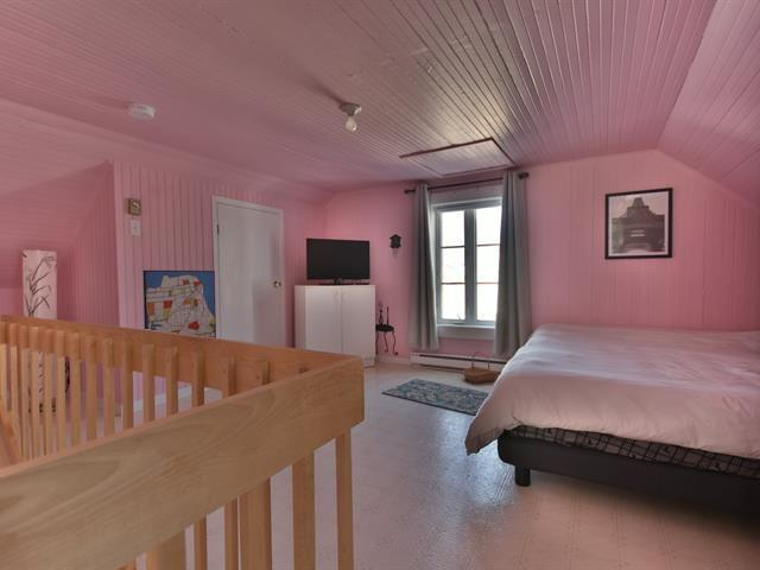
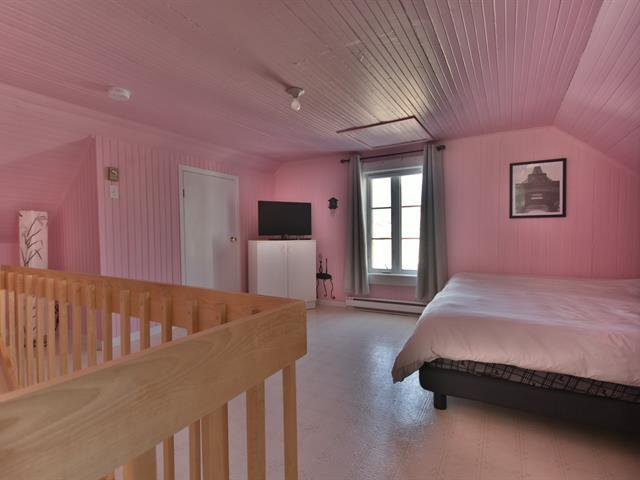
- rug [381,378,490,416]
- basket [461,350,500,385]
- wall art [142,270,217,338]
